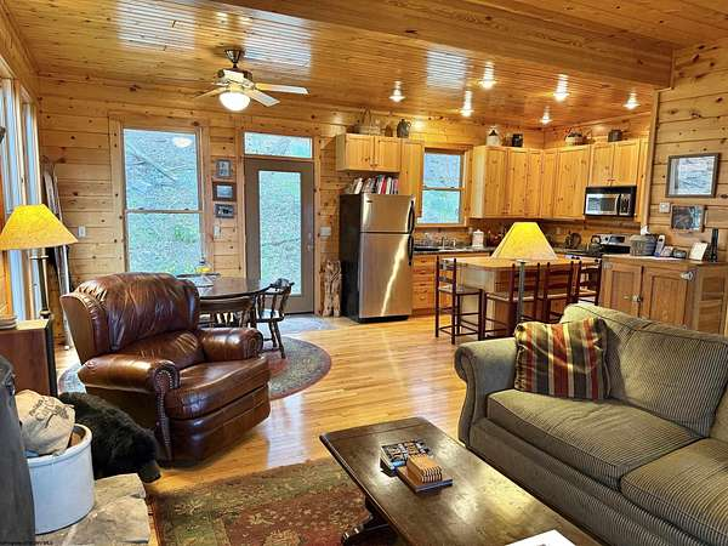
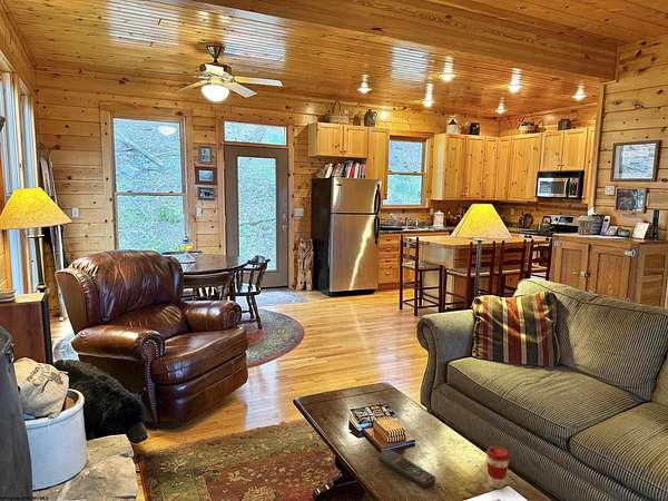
+ coffee cup [485,445,511,490]
+ remote control [377,449,436,489]
